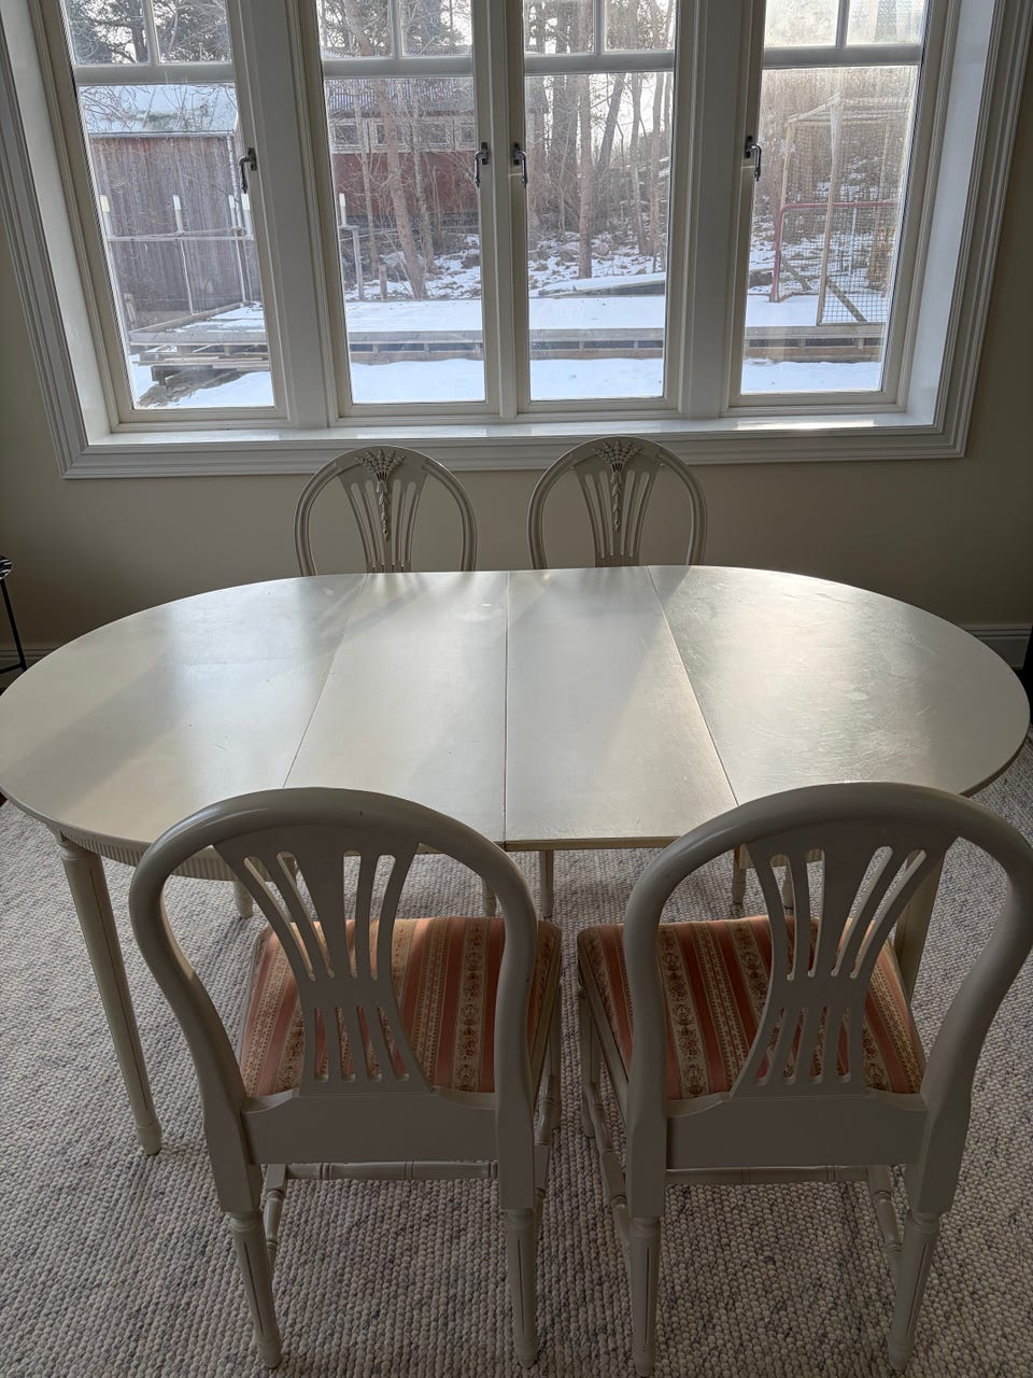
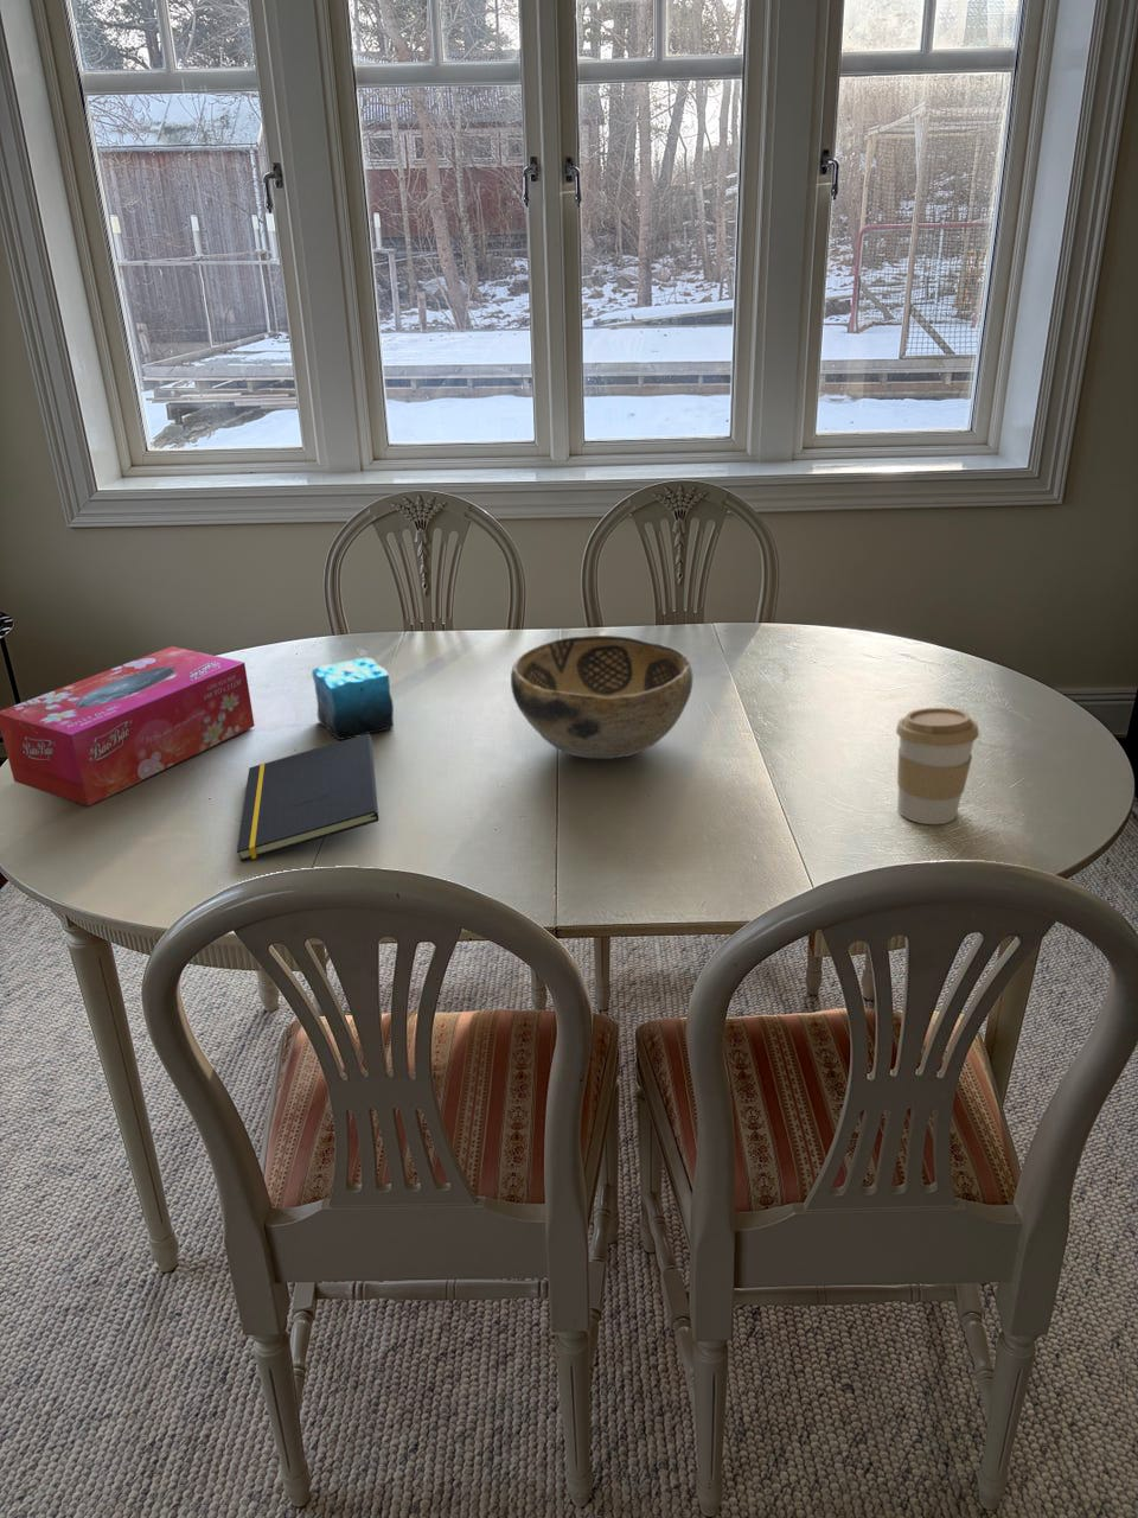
+ tissue box [0,645,256,808]
+ candle [311,649,394,741]
+ notepad [235,733,380,862]
+ decorative bowl [509,635,695,759]
+ coffee cup [895,706,980,826]
